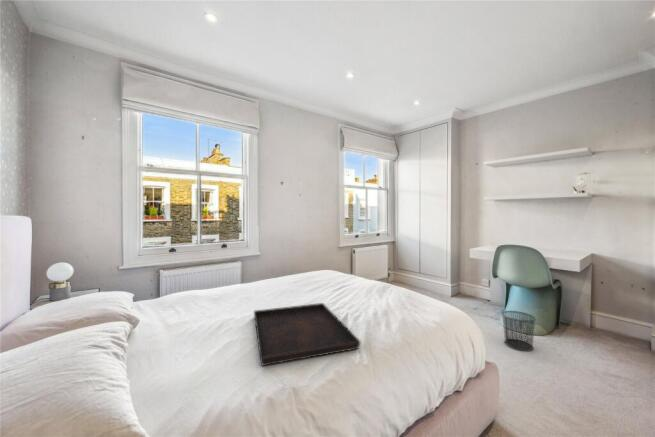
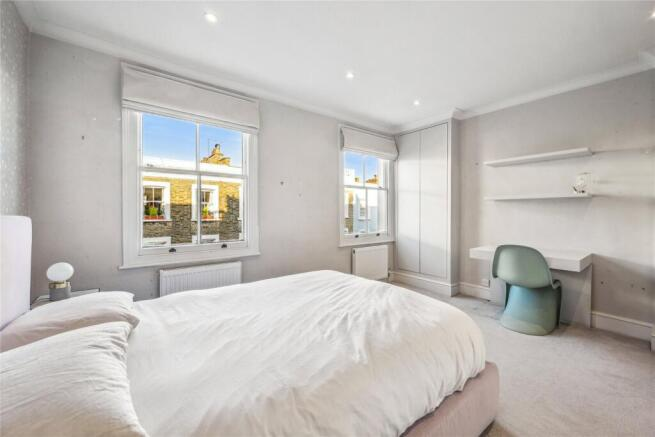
- serving tray [253,302,362,367]
- waste bin [501,310,537,352]
